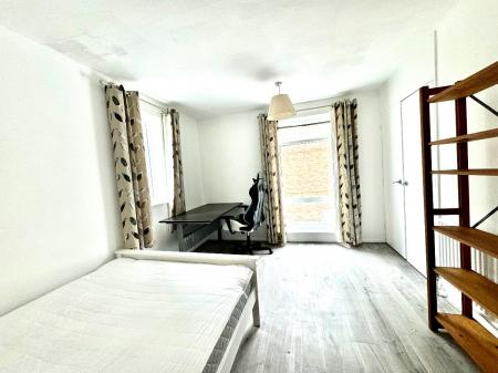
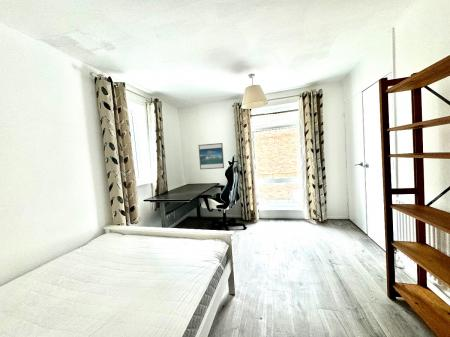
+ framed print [198,142,225,170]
